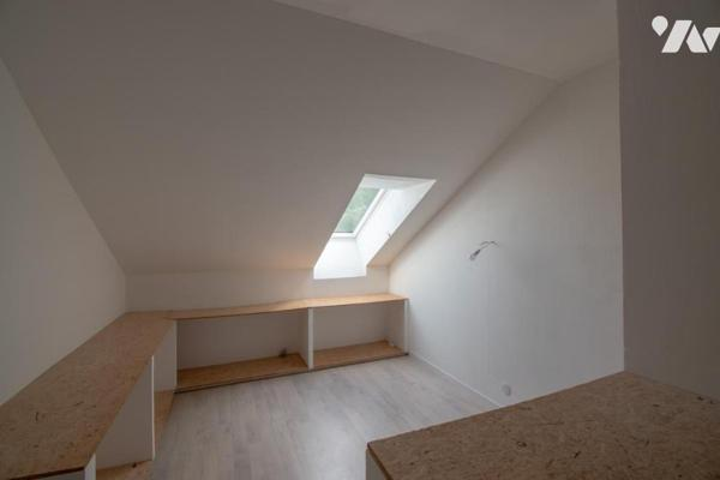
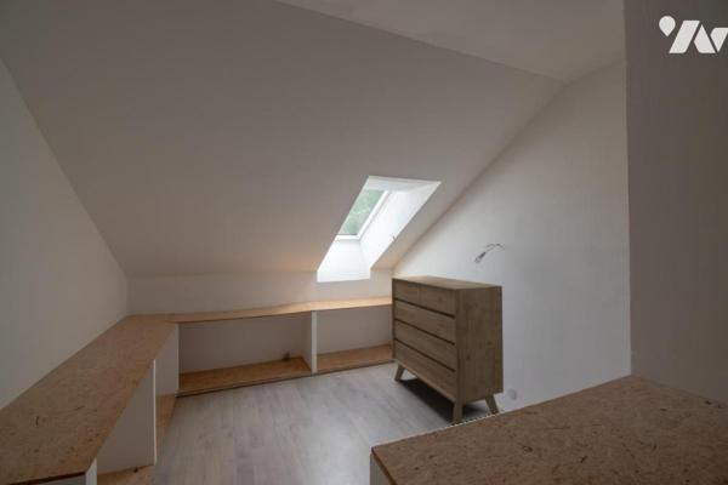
+ dresser [391,274,505,427]
